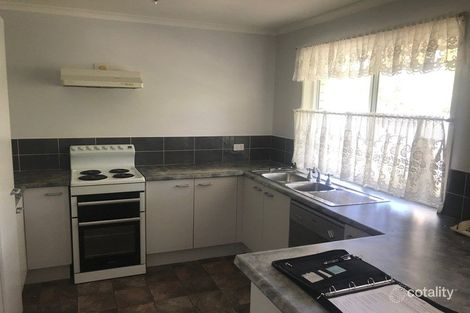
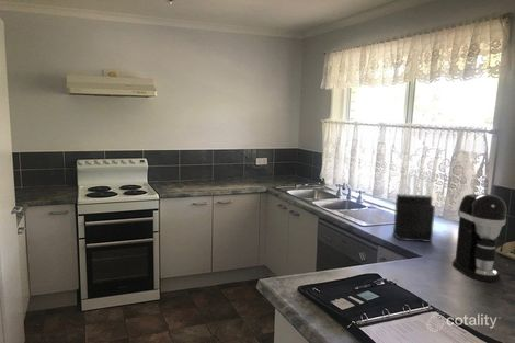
+ knife block [392,173,436,243]
+ coffee maker [451,193,507,283]
